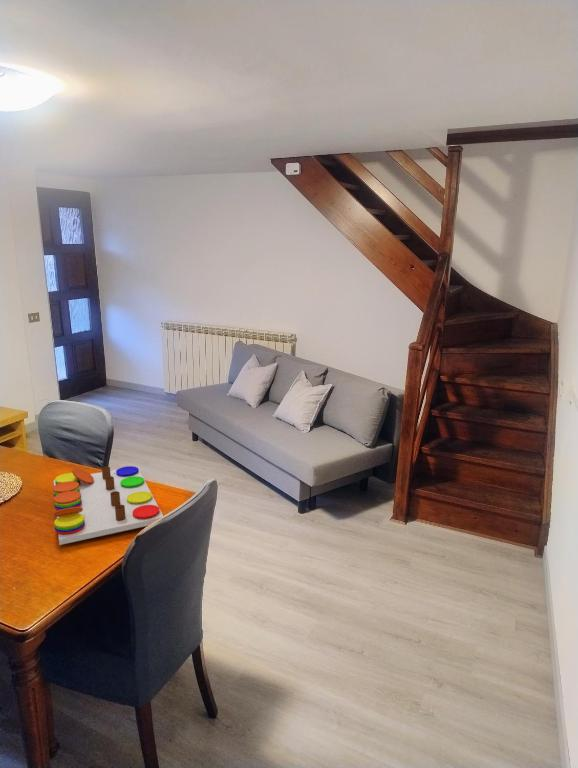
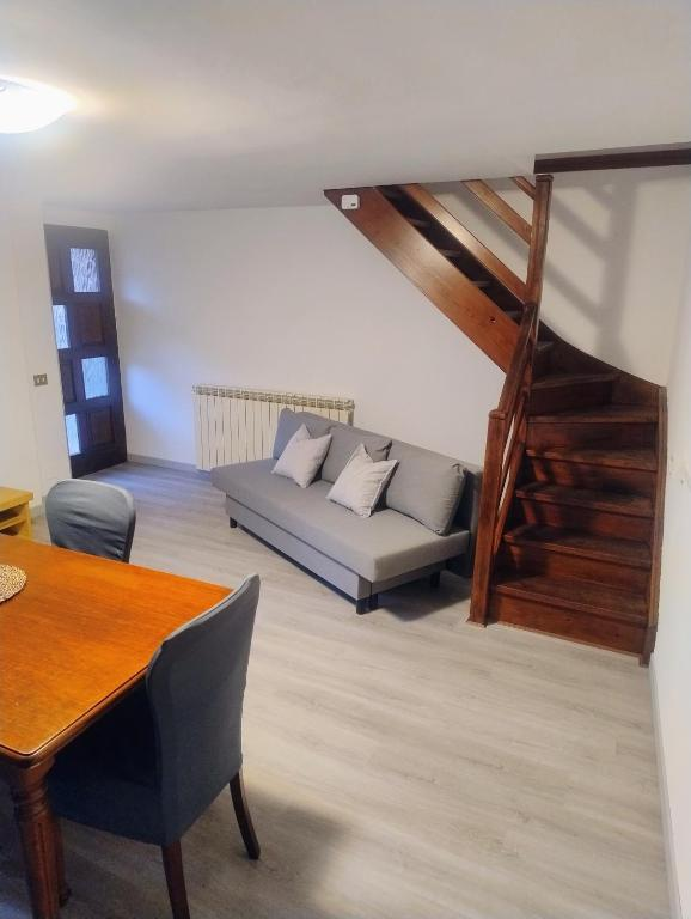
- board game [52,465,164,546]
